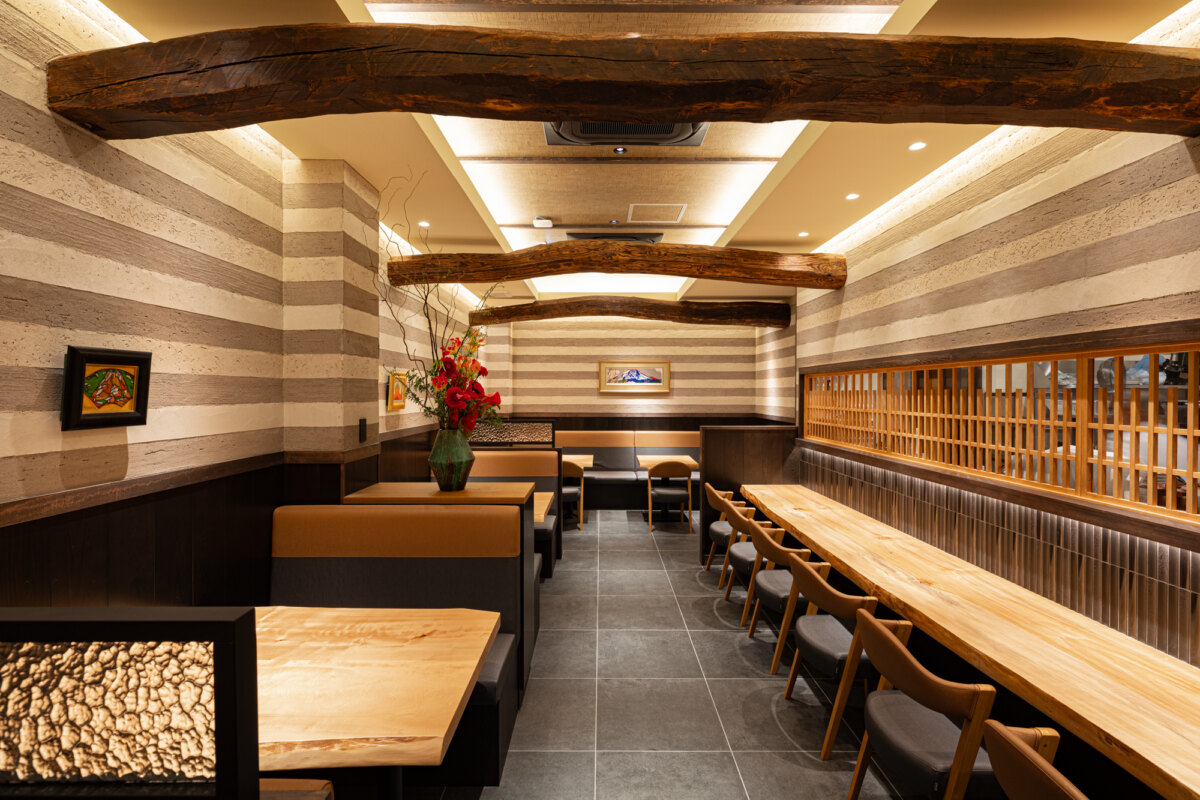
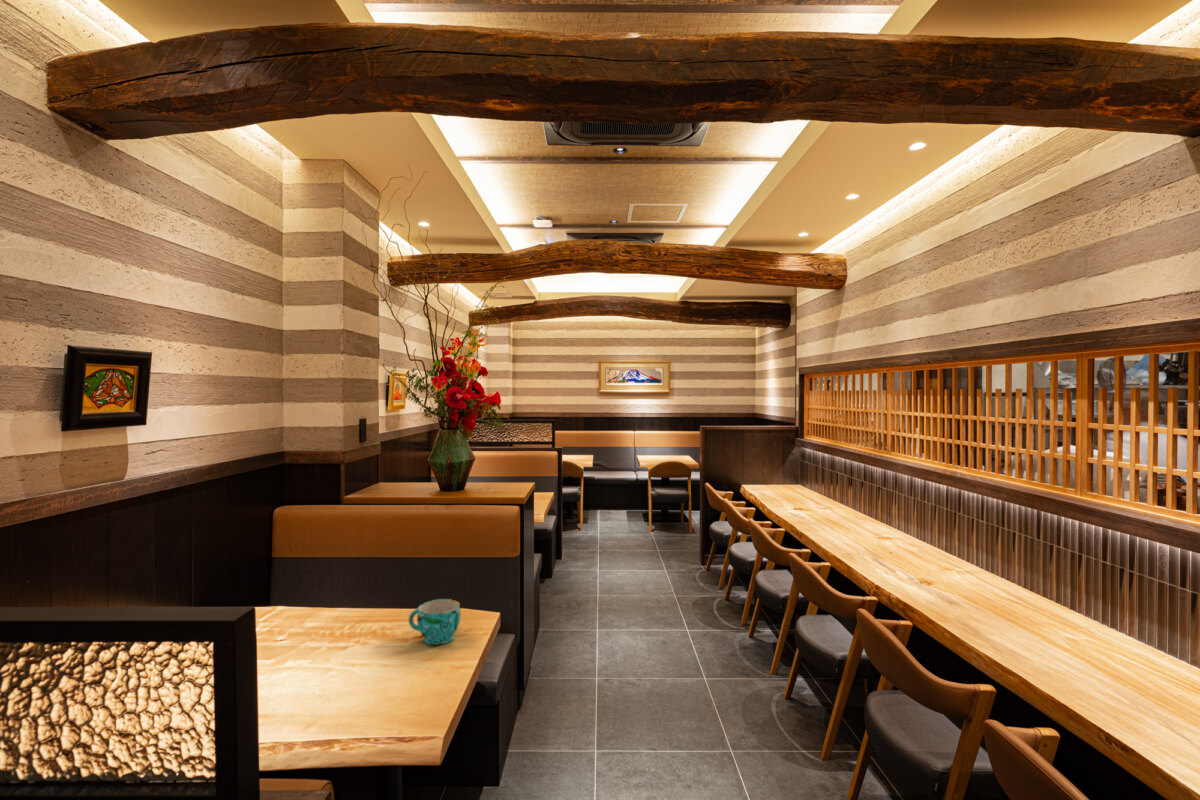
+ cup [408,598,462,646]
